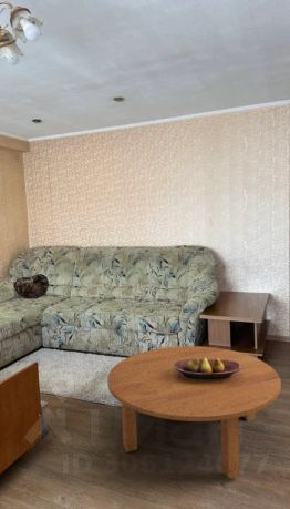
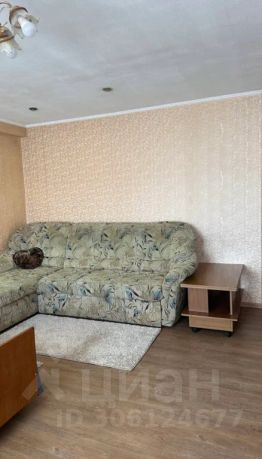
- fruit bowl [174,358,241,379]
- coffee table [106,345,282,479]
